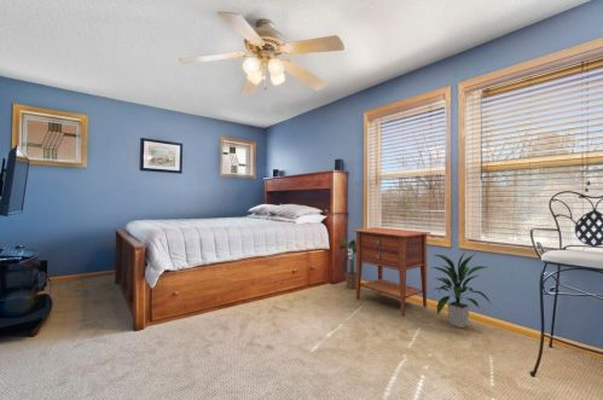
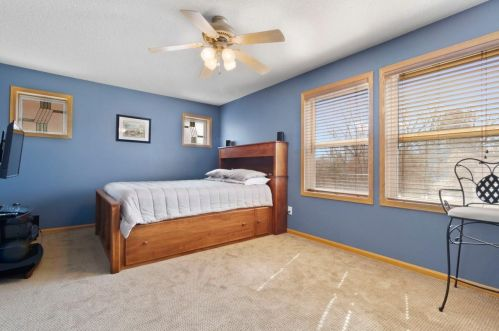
- indoor plant [431,250,492,329]
- nightstand [352,226,431,318]
- potted plant [336,237,356,290]
